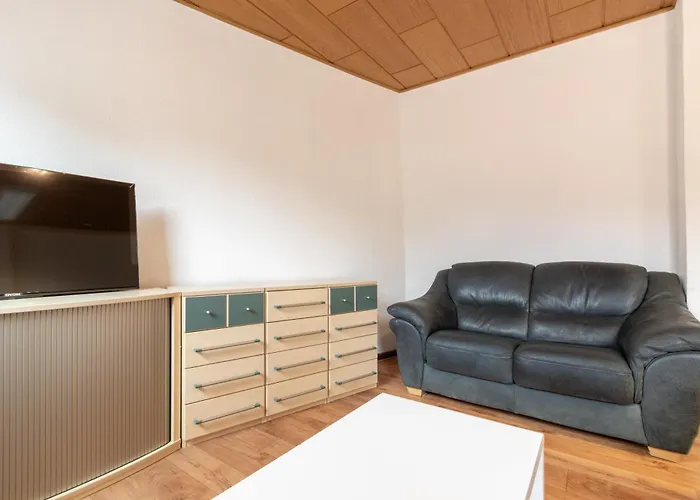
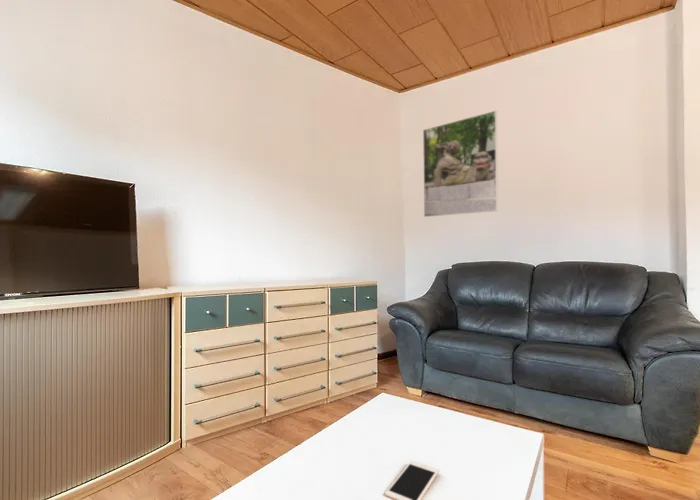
+ cell phone [384,459,440,500]
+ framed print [422,110,499,218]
